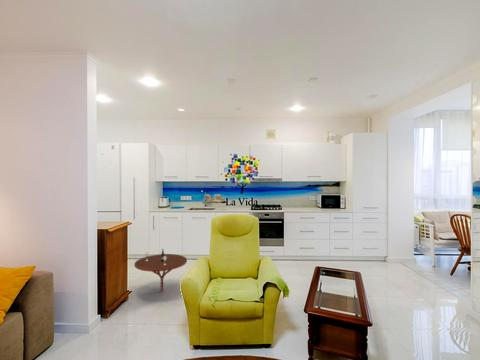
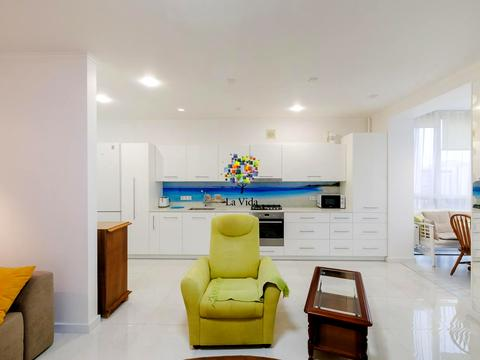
- side table [133,248,188,292]
